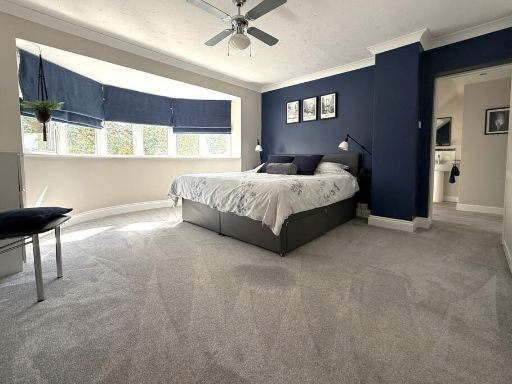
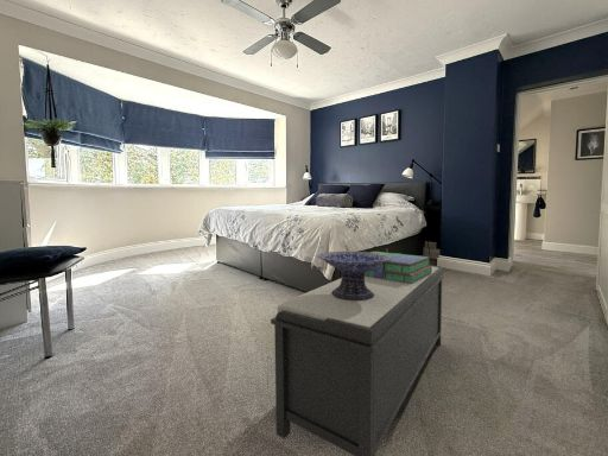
+ bench [270,265,445,456]
+ decorative bowl [316,251,391,300]
+ stack of books [365,251,432,284]
